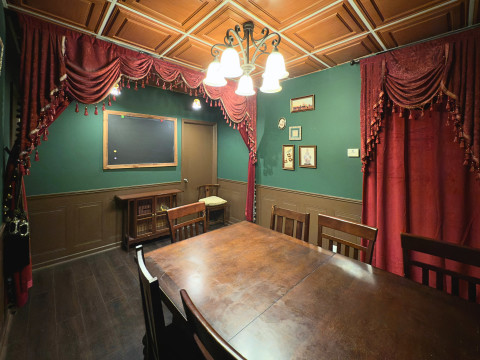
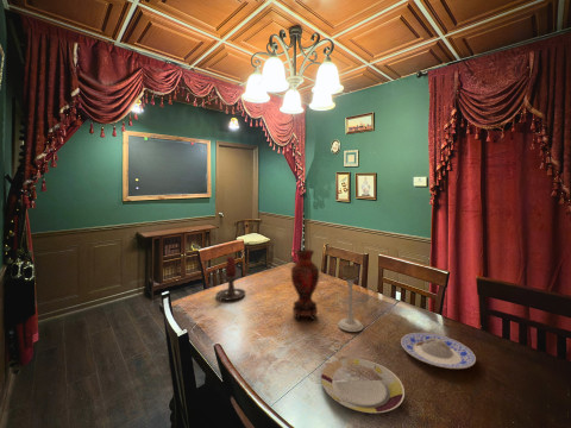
+ plate [320,358,406,414]
+ candle holder [215,256,247,302]
+ candle holder [337,264,364,333]
+ vase [290,248,320,321]
+ plate [400,332,477,370]
